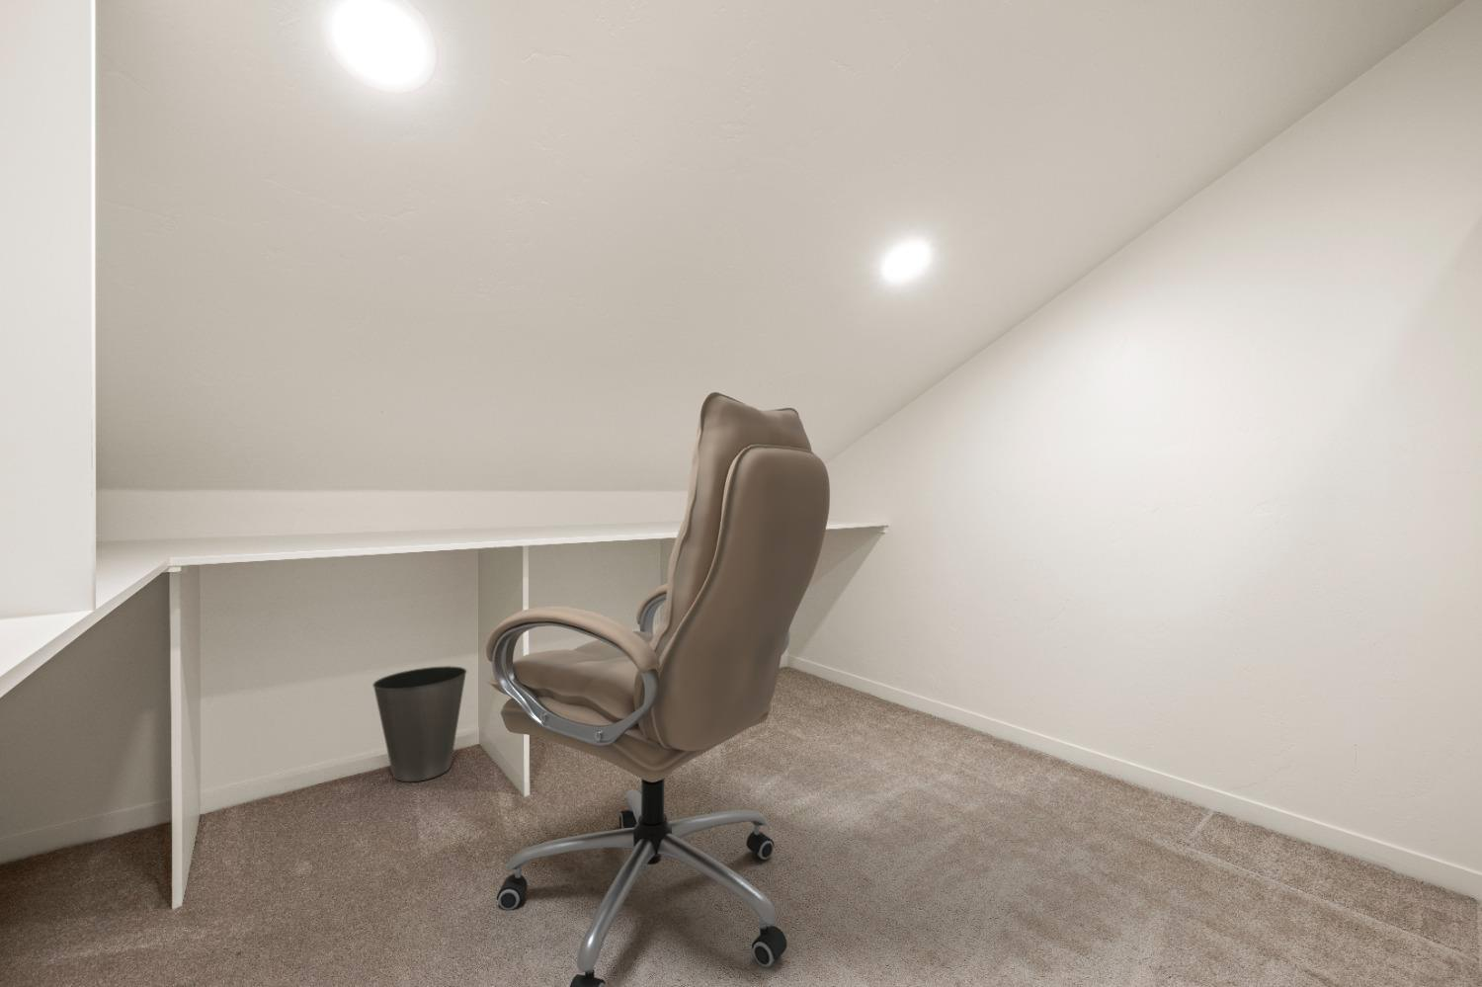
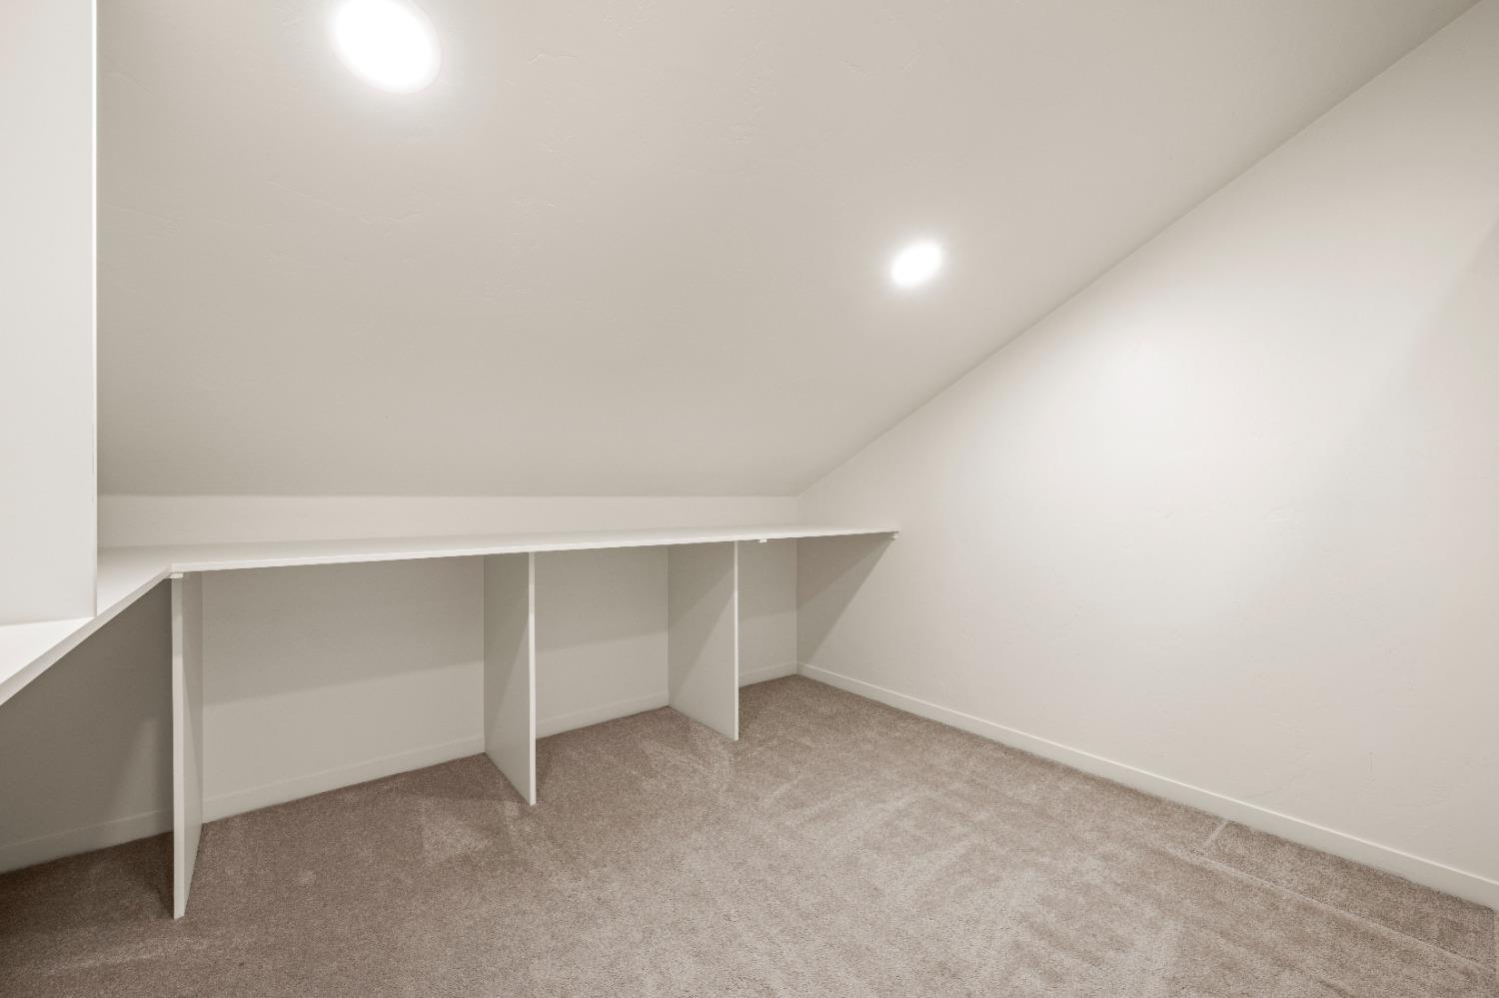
- office chair [486,391,831,987]
- waste basket [371,665,468,782]
